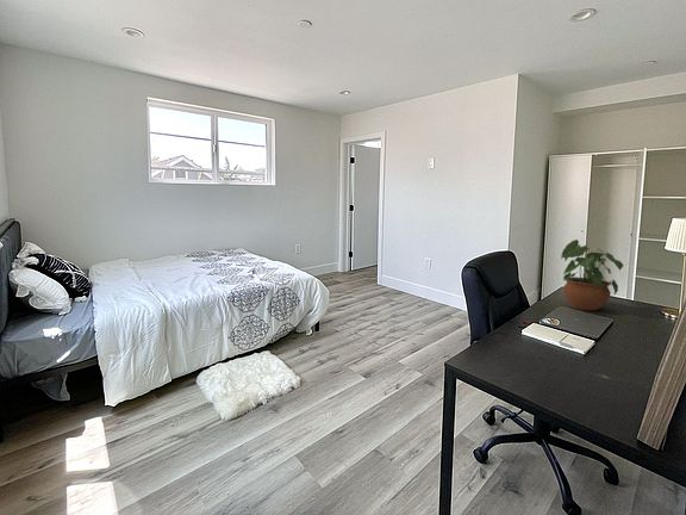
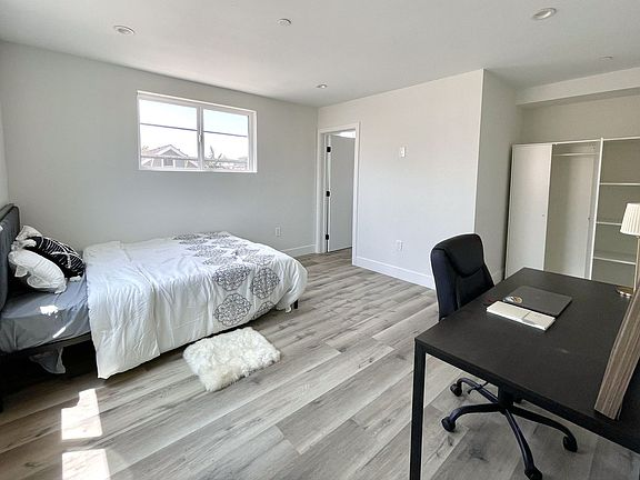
- potted plant [560,238,624,311]
